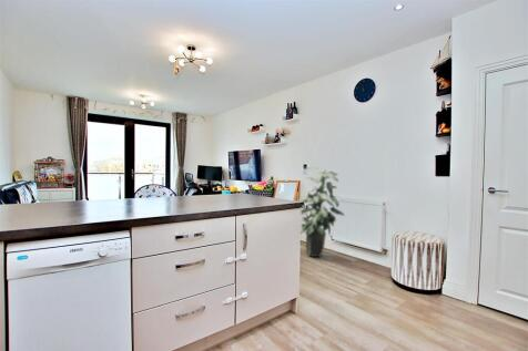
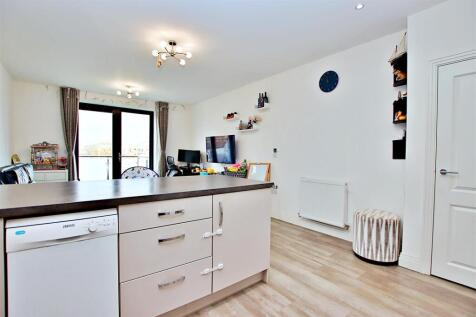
- indoor plant [297,166,345,258]
